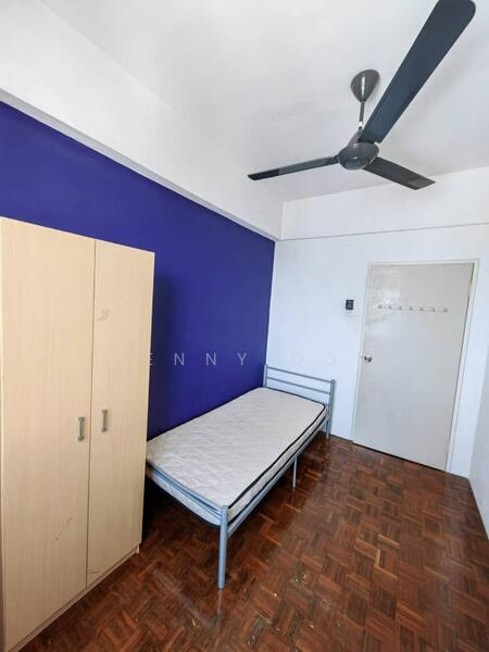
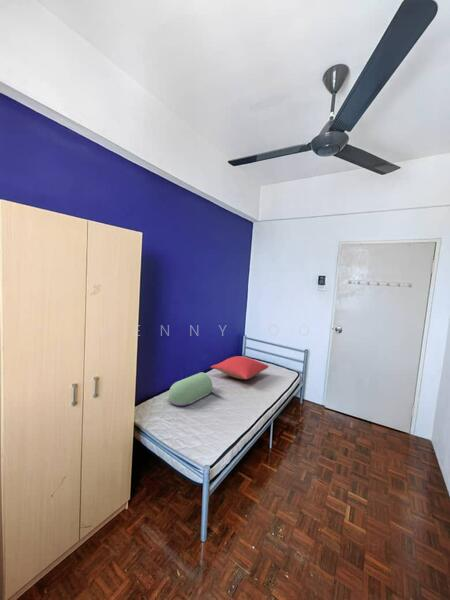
+ pillow [210,355,270,380]
+ gas cylinder [167,371,214,407]
